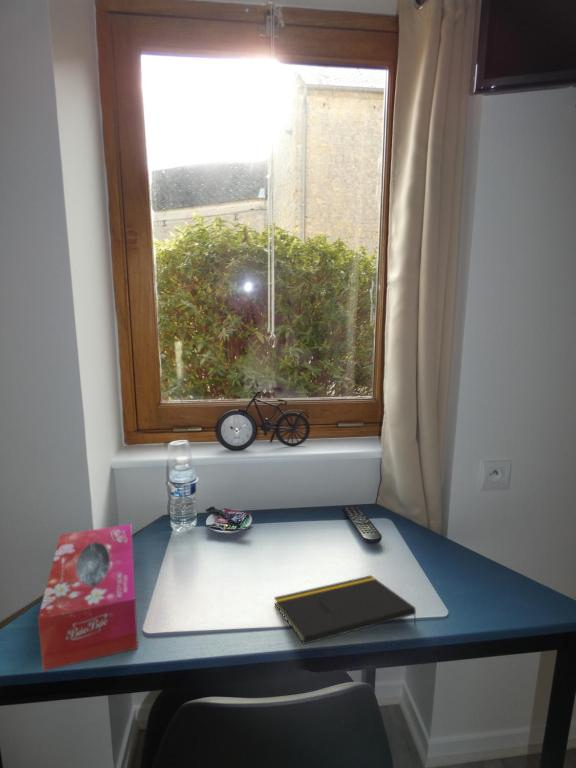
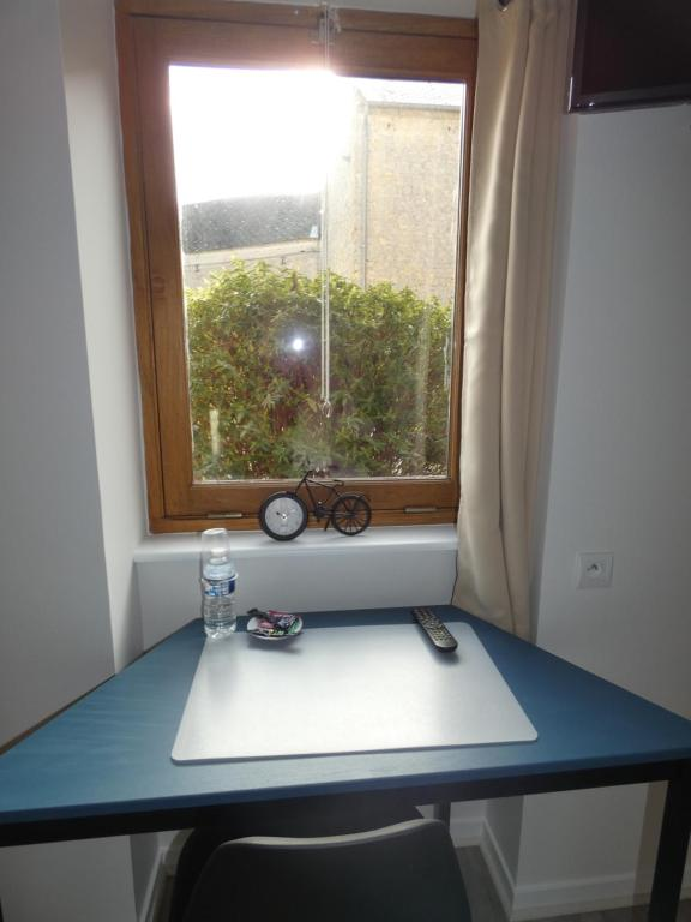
- notepad [273,574,418,646]
- tissue box [37,523,139,672]
